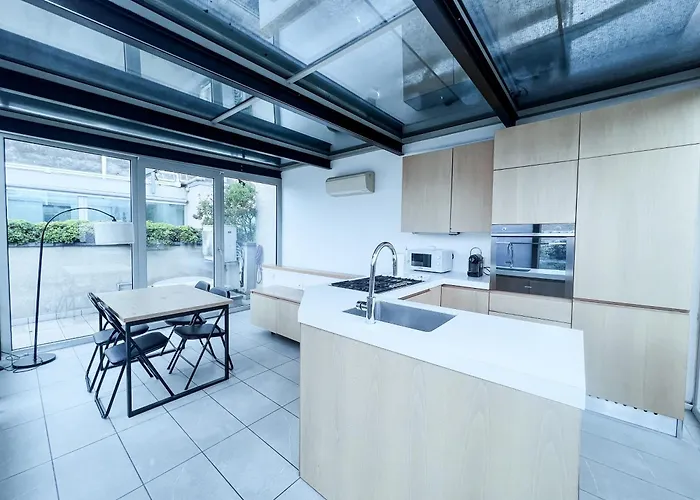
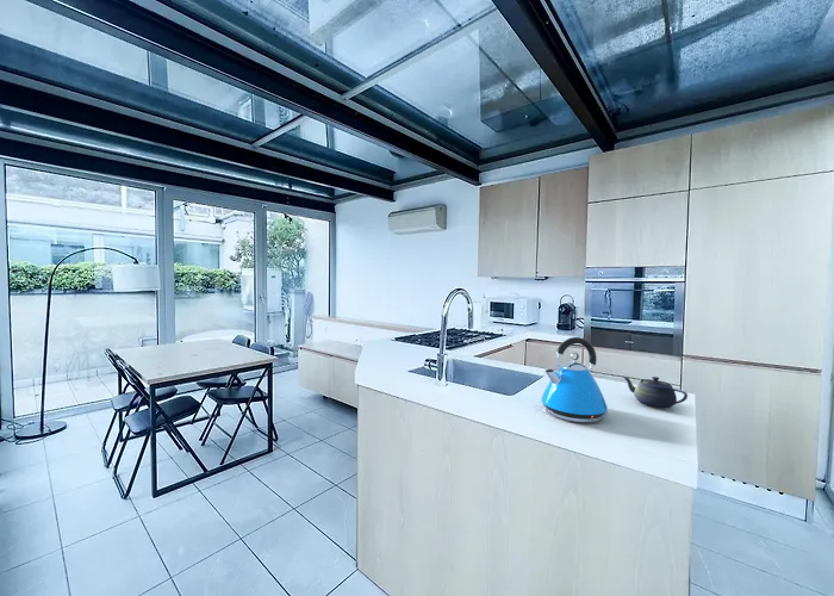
+ teapot [622,375,689,410]
+ kettle [540,336,609,423]
